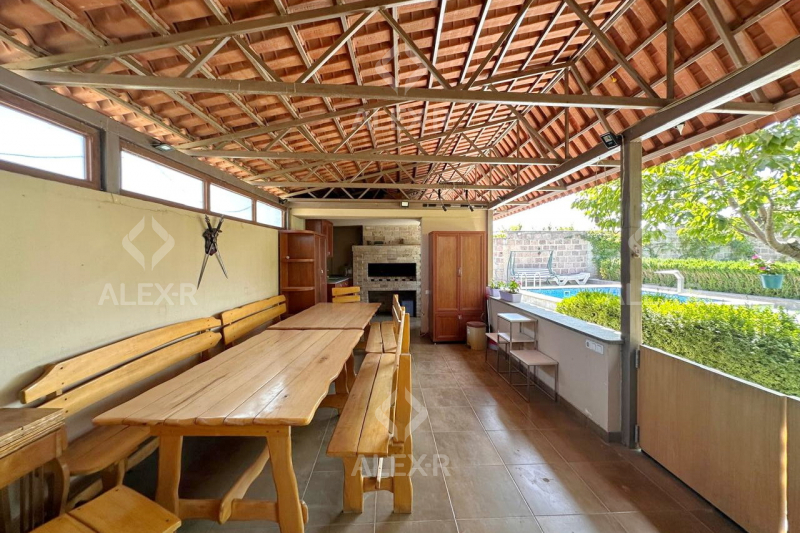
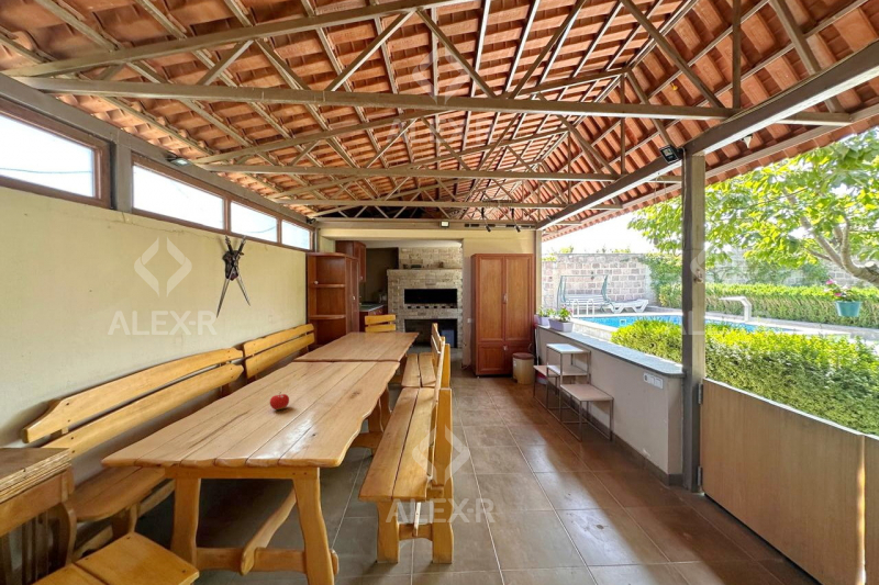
+ fruit [269,391,290,410]
